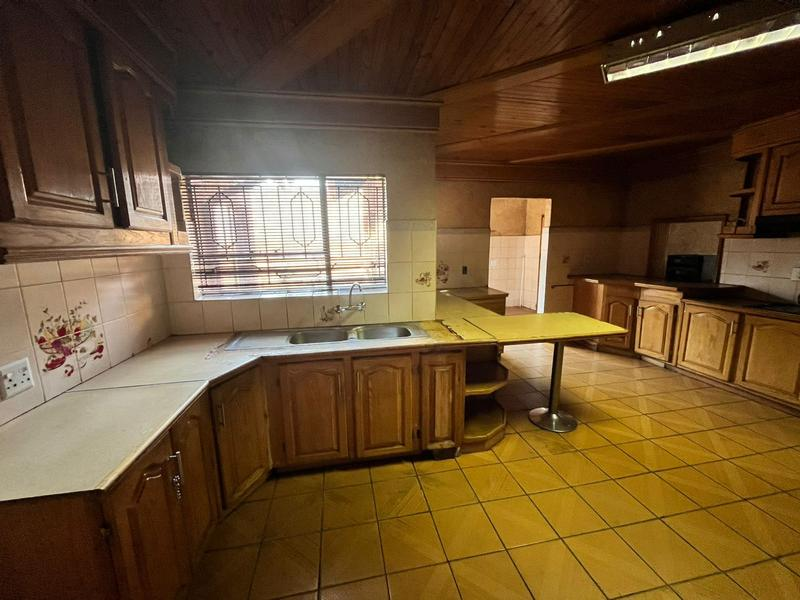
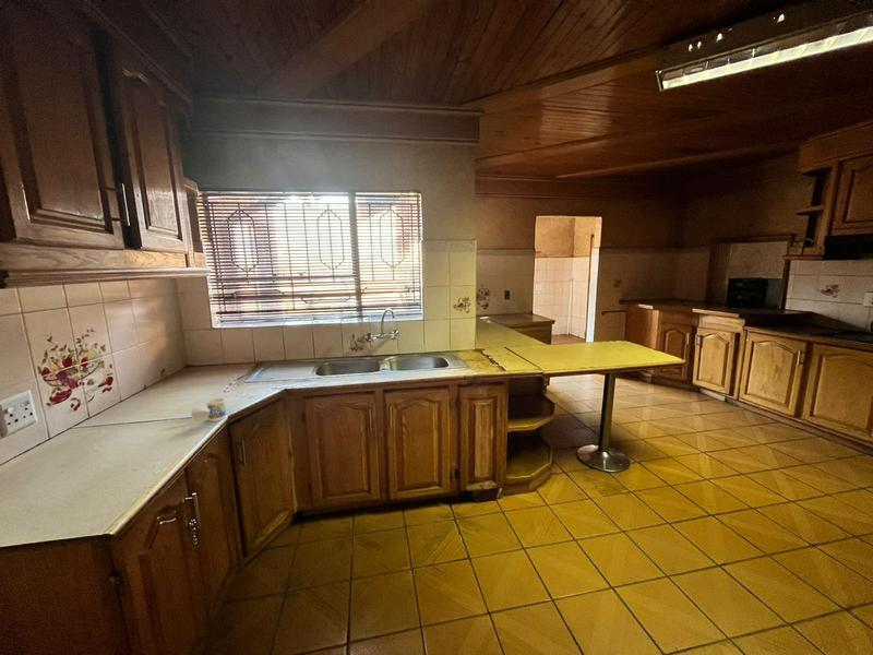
+ cup [190,397,227,422]
